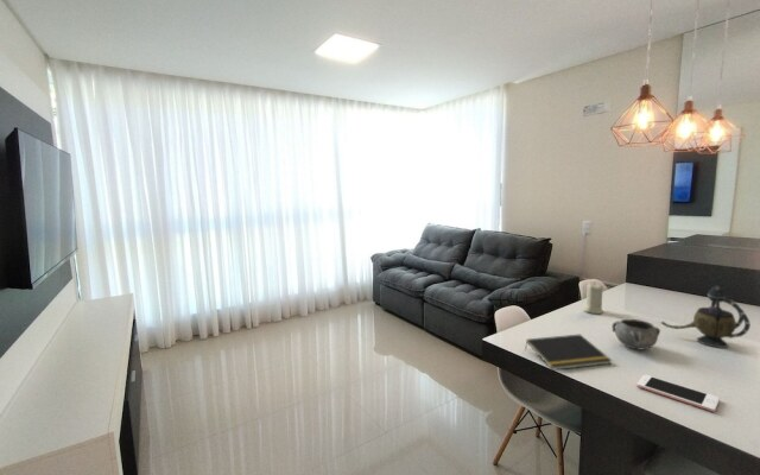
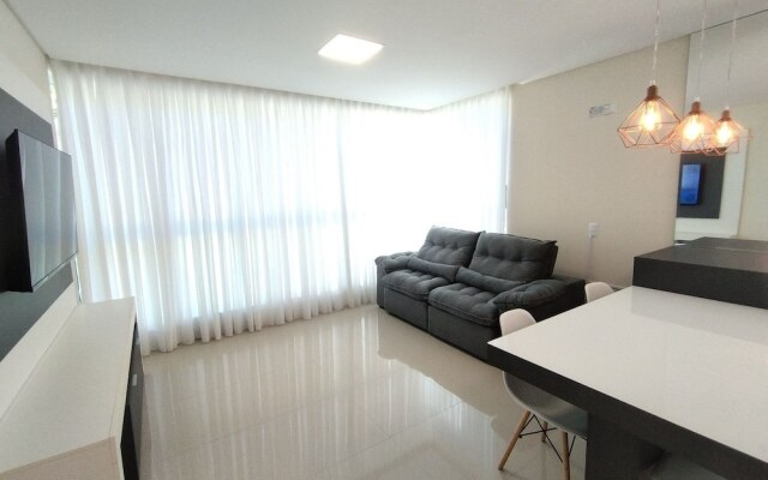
- cell phone [635,374,721,413]
- candle [582,281,604,315]
- teapot [660,284,752,349]
- notepad [524,334,614,372]
- decorative bowl [612,318,661,350]
